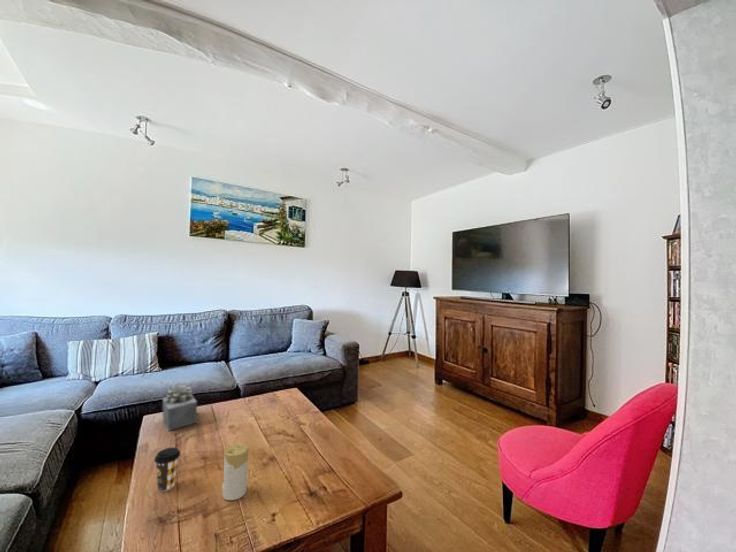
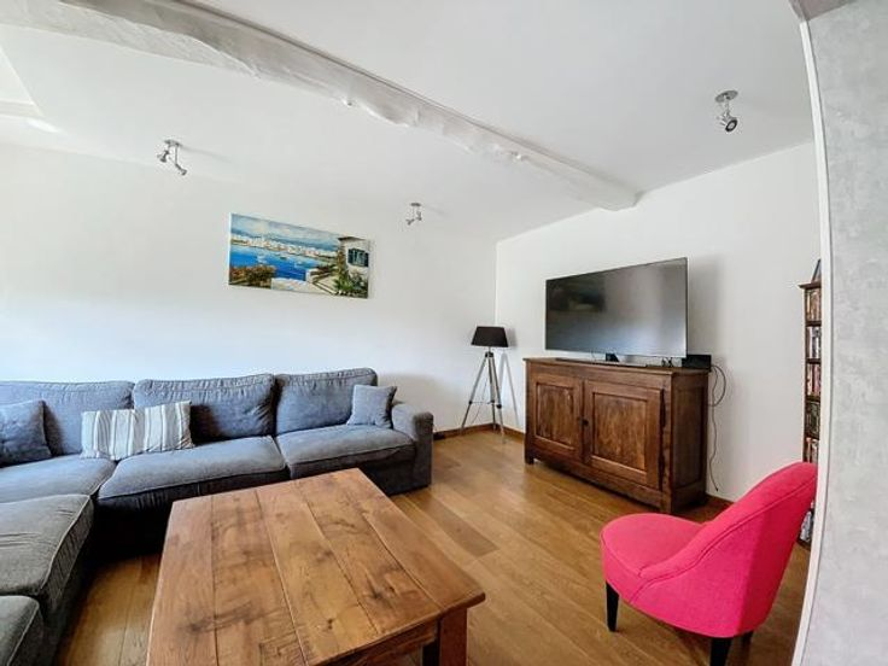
- candle [221,443,249,501]
- succulent plant [162,384,198,432]
- coffee cup [153,446,181,492]
